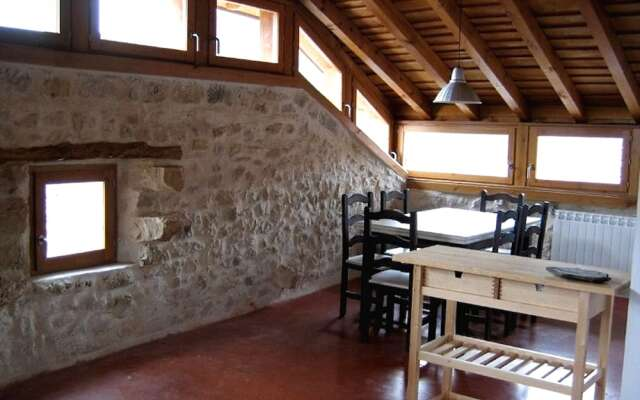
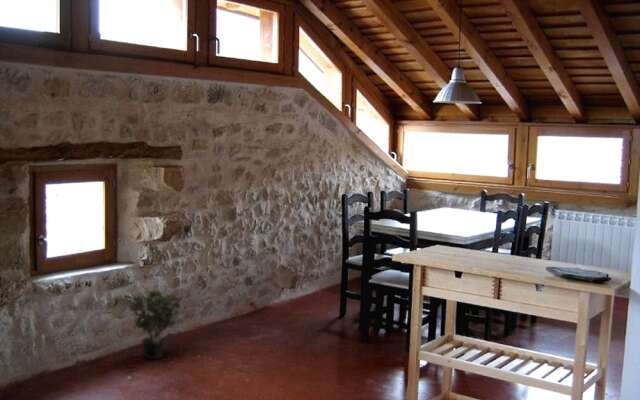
+ potted plant [125,288,184,360]
